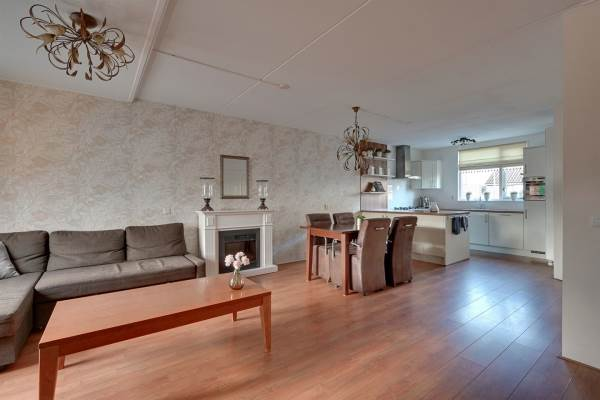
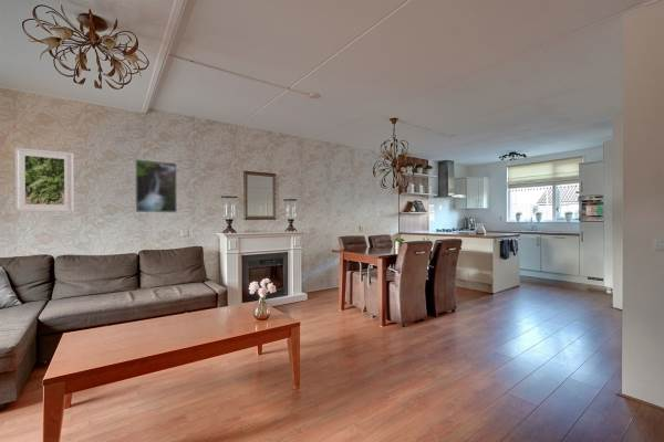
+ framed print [13,147,74,212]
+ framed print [134,158,178,214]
